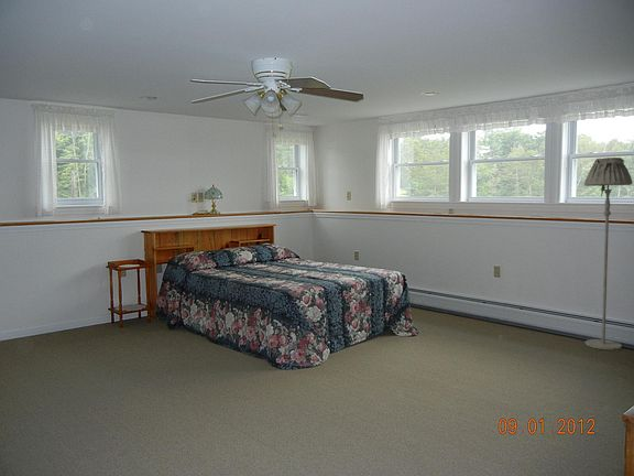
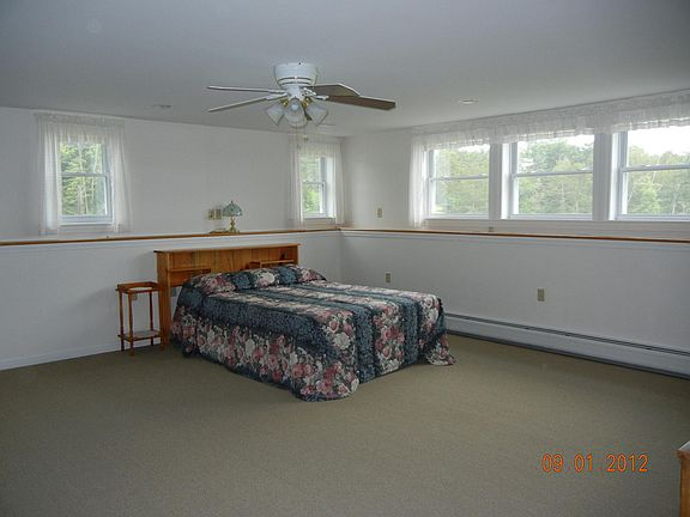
- floor lamp [583,156,633,351]
